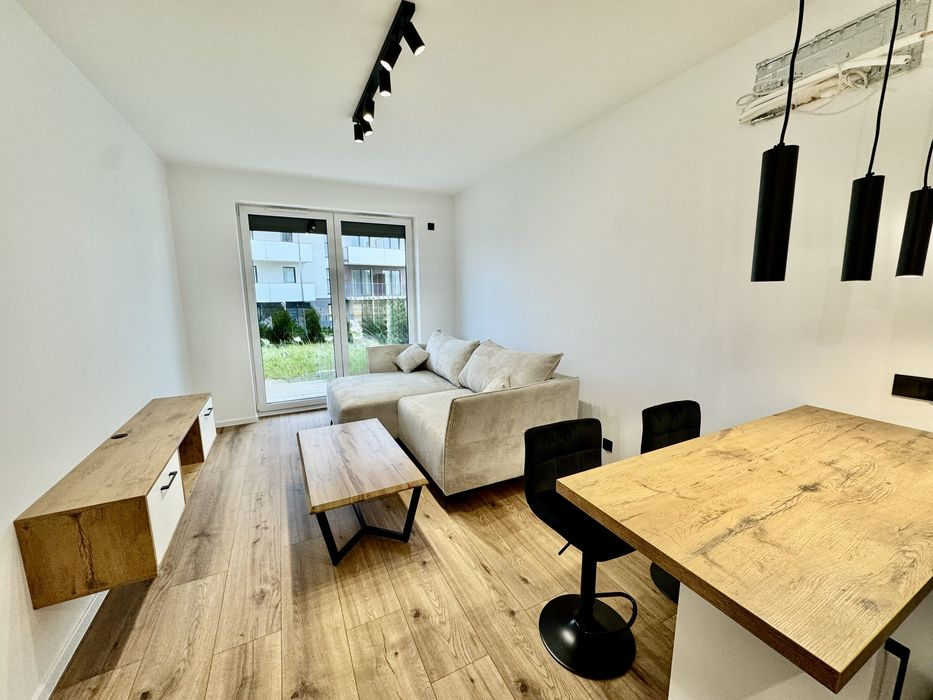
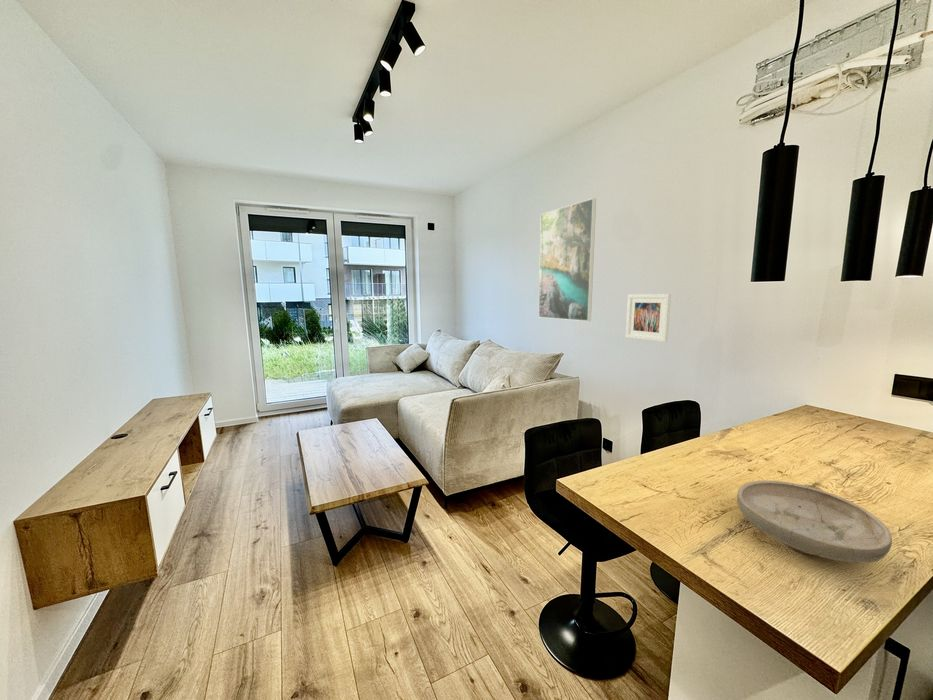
+ bowl [736,480,893,564]
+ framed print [538,197,597,322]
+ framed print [625,293,672,343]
